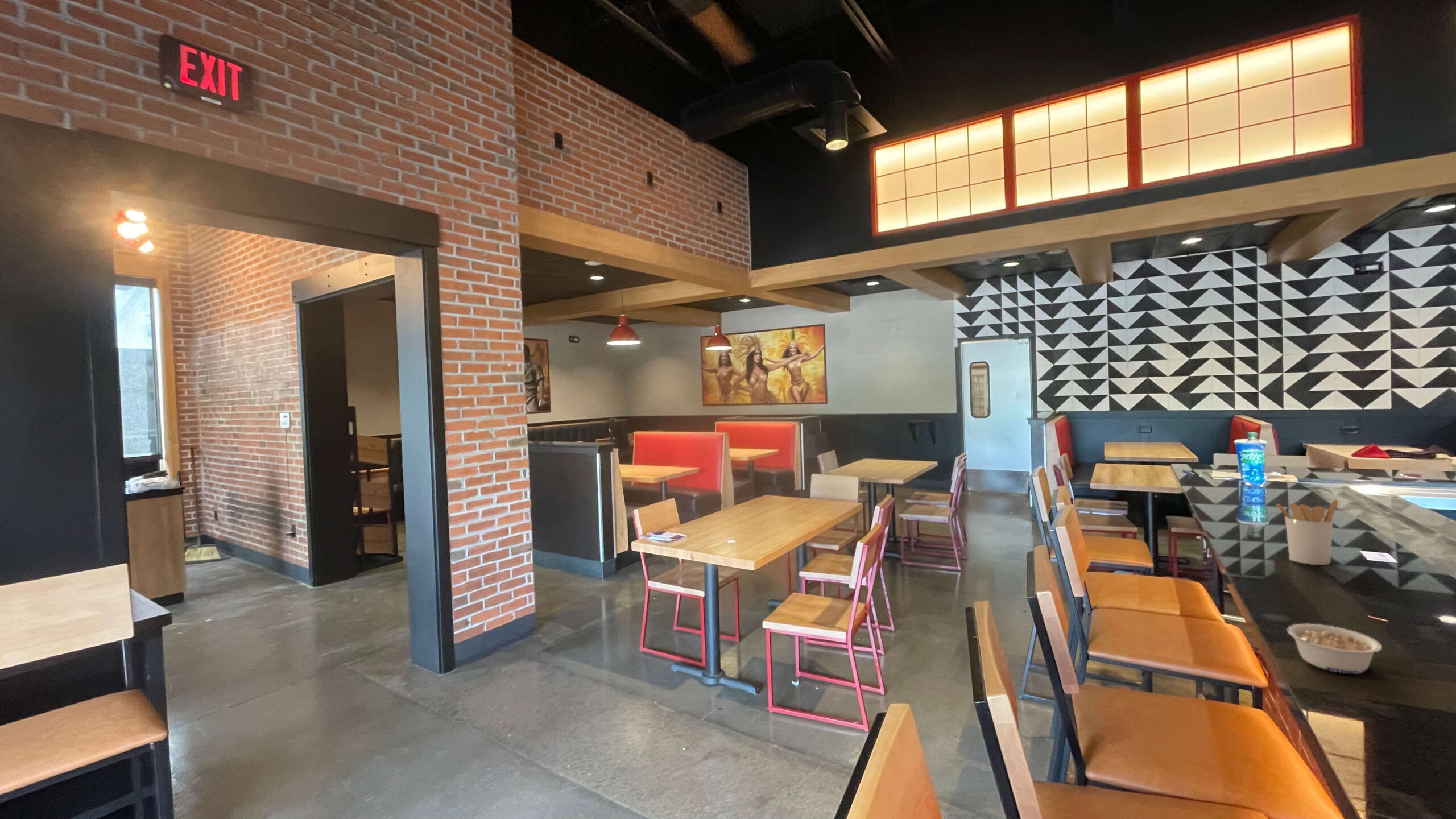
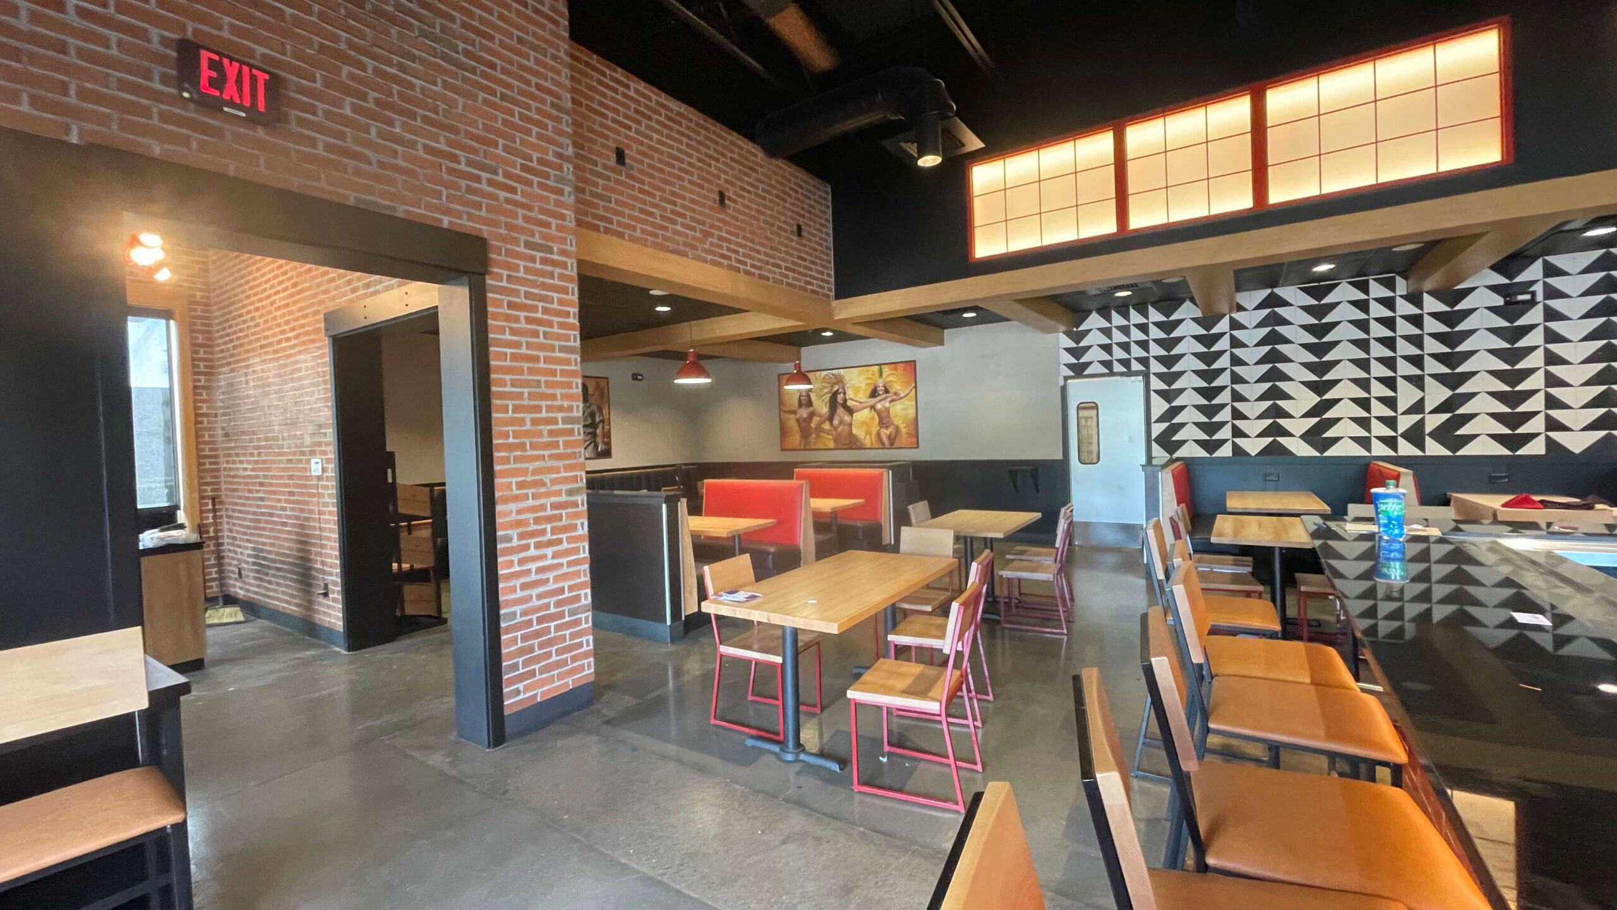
- utensil holder [1275,499,1339,566]
- legume [1287,623,1383,675]
